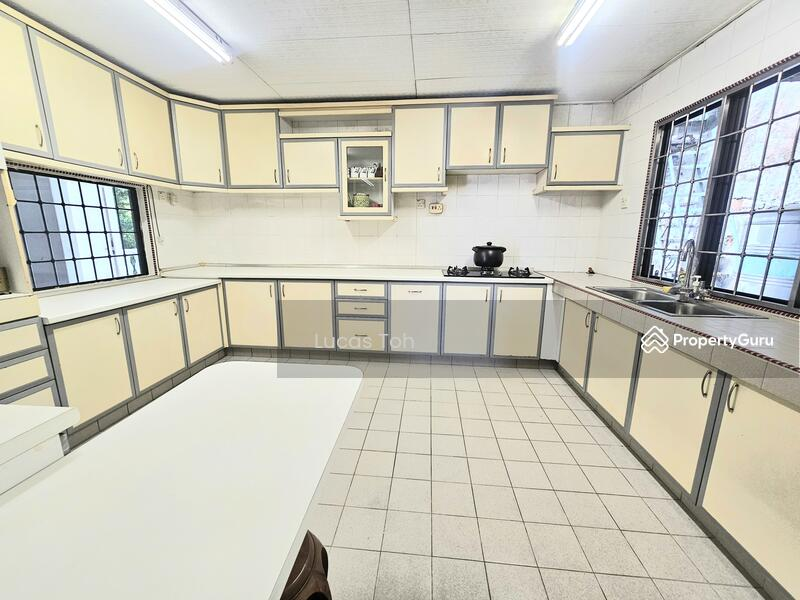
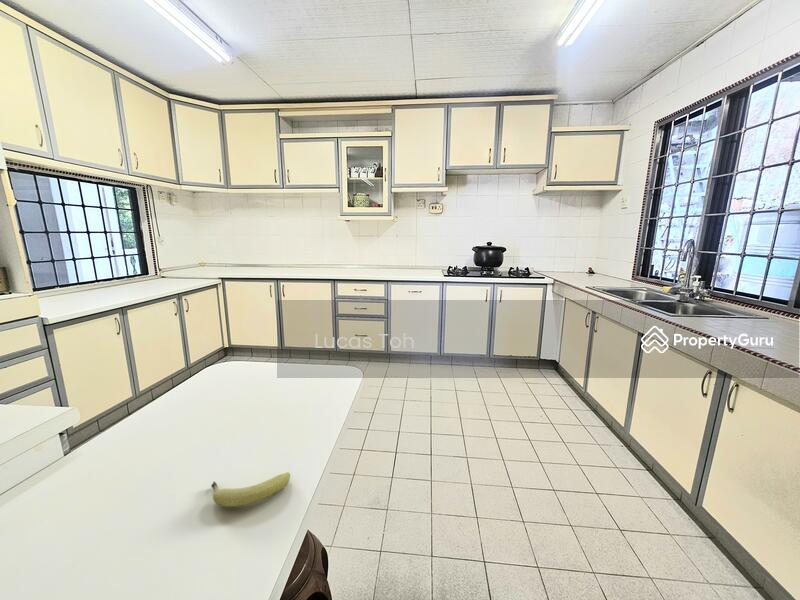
+ fruit [210,471,291,508]
